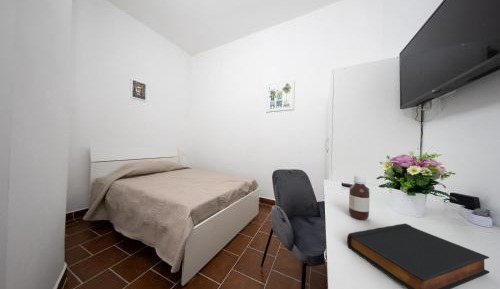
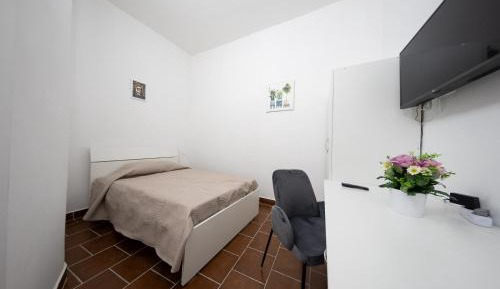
- bottle [348,174,371,221]
- book [346,223,491,289]
